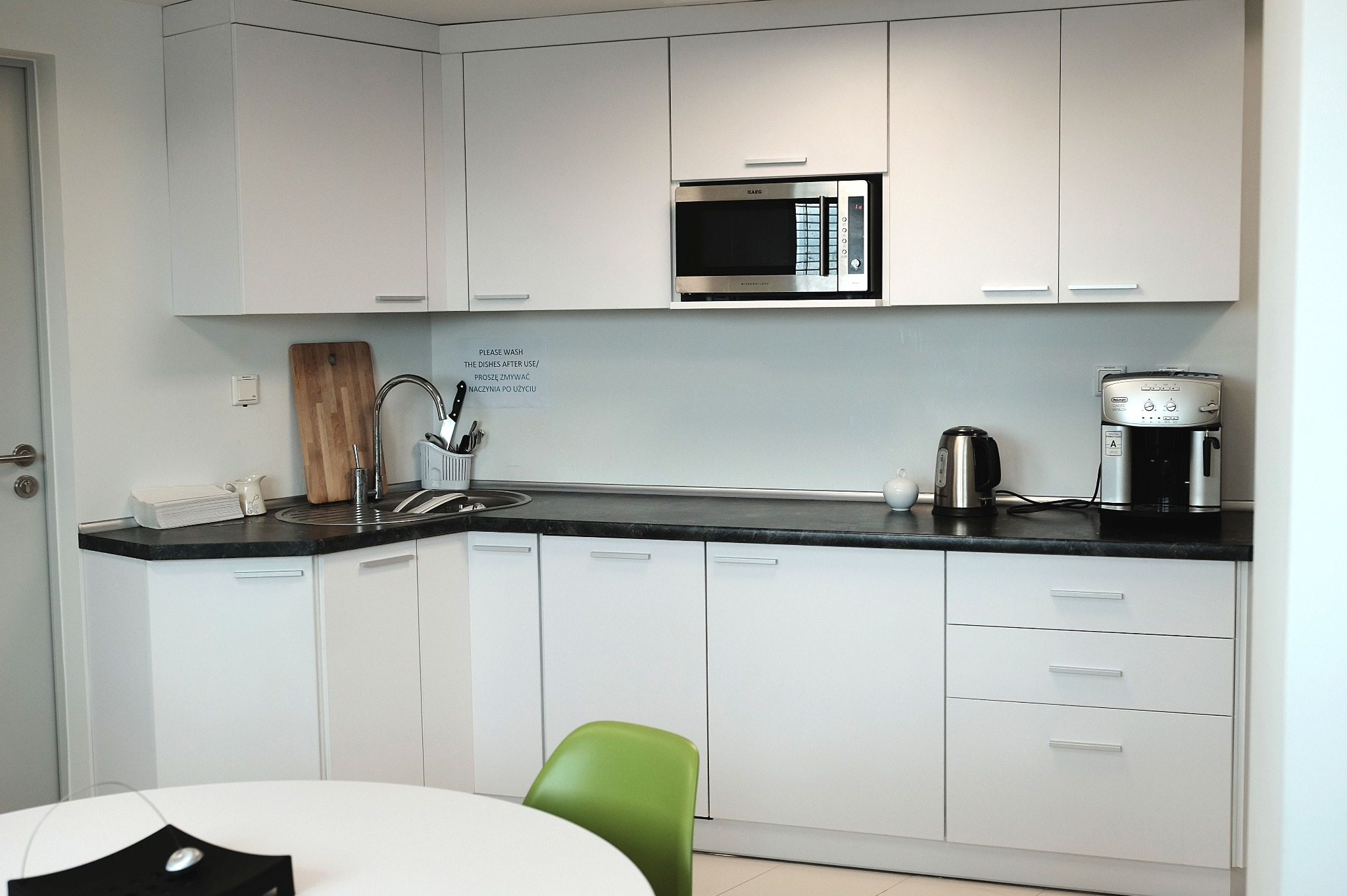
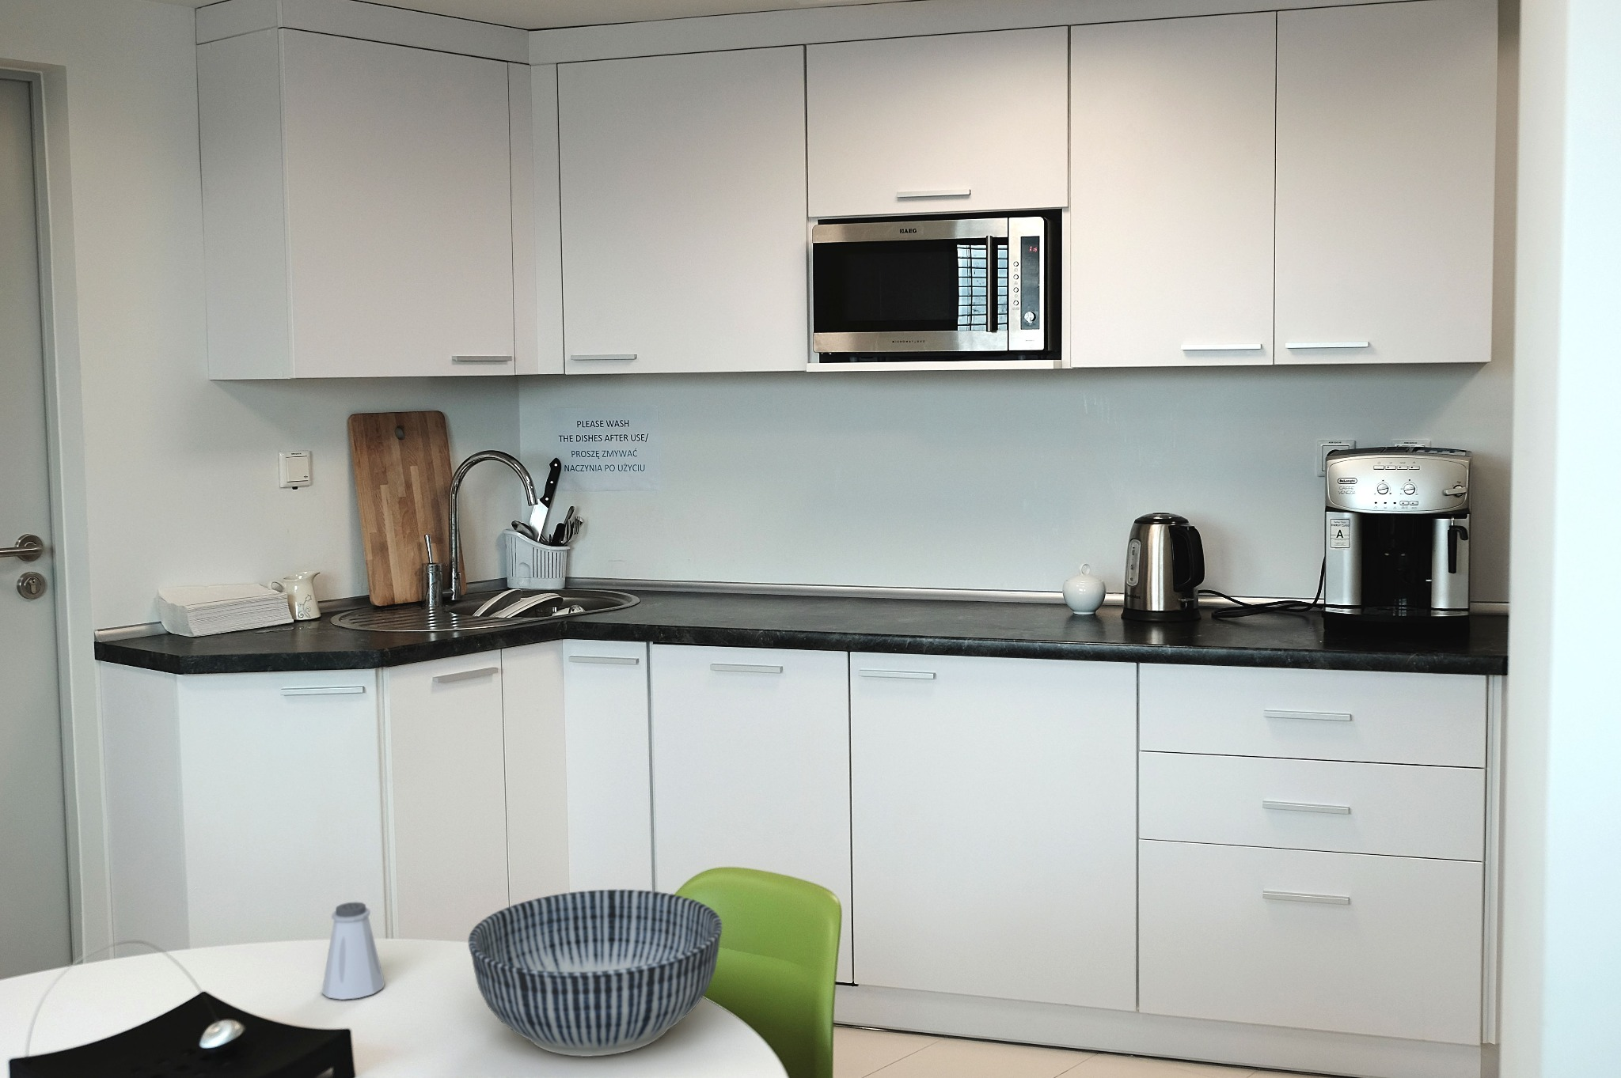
+ bowl [468,889,722,1058]
+ saltshaker [320,901,385,1001]
